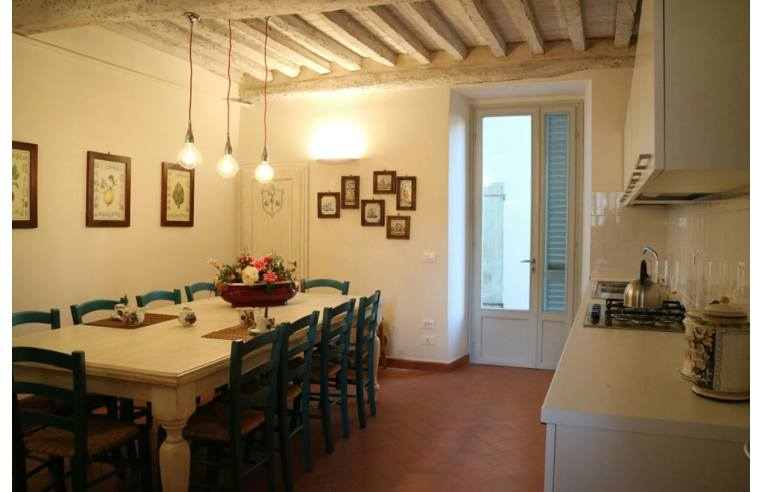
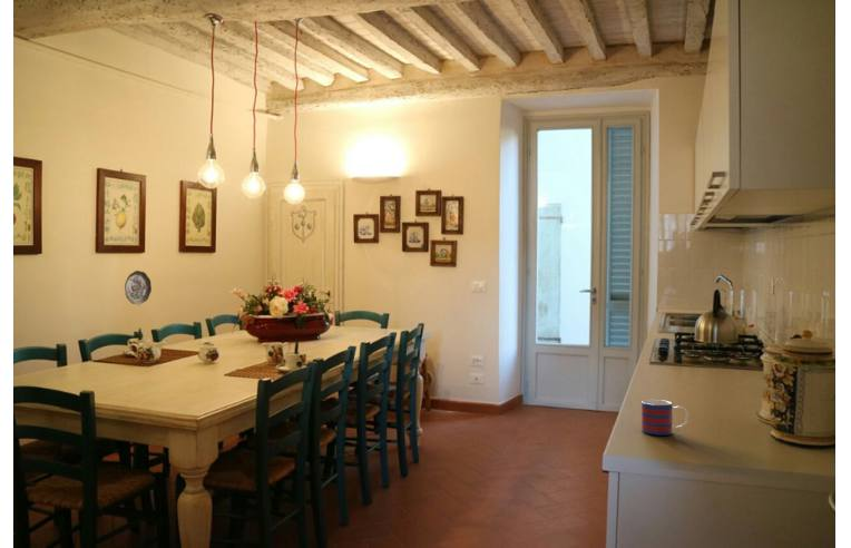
+ decorative plate [124,270,153,306]
+ mug [640,399,689,437]
